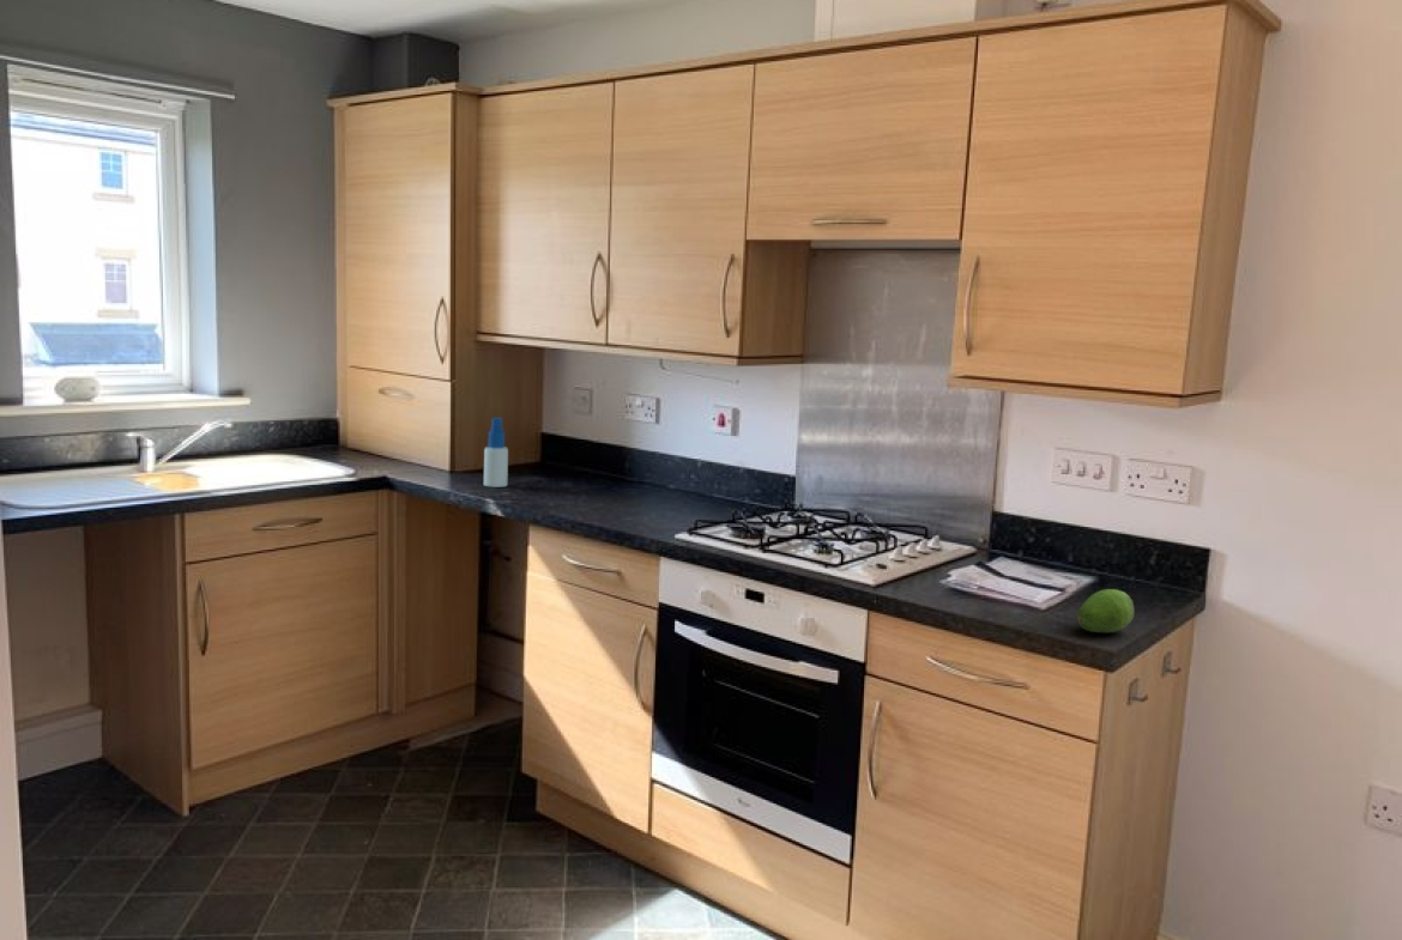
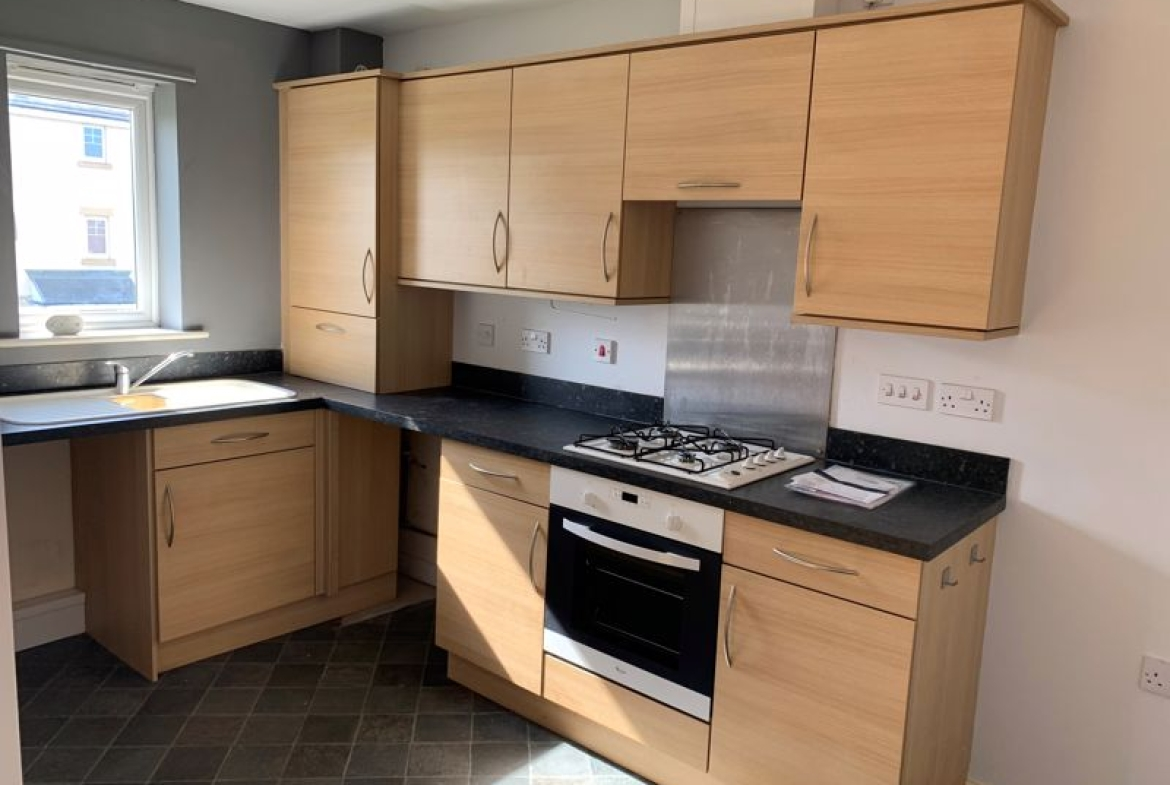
- spray bottle [483,417,509,489]
- fruit [1076,588,1135,633]
